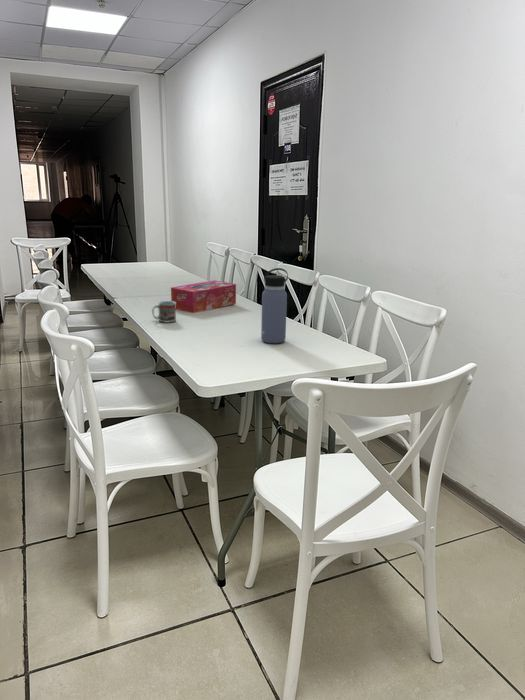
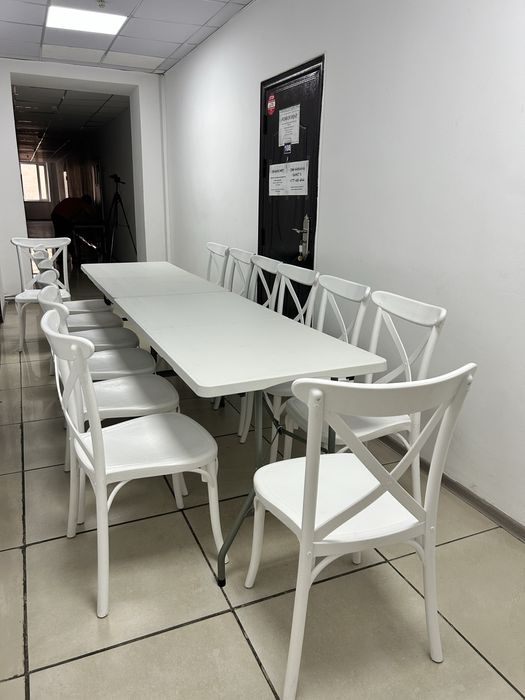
- tissue box [170,279,237,314]
- cup [151,300,177,324]
- water bottle [260,267,289,344]
